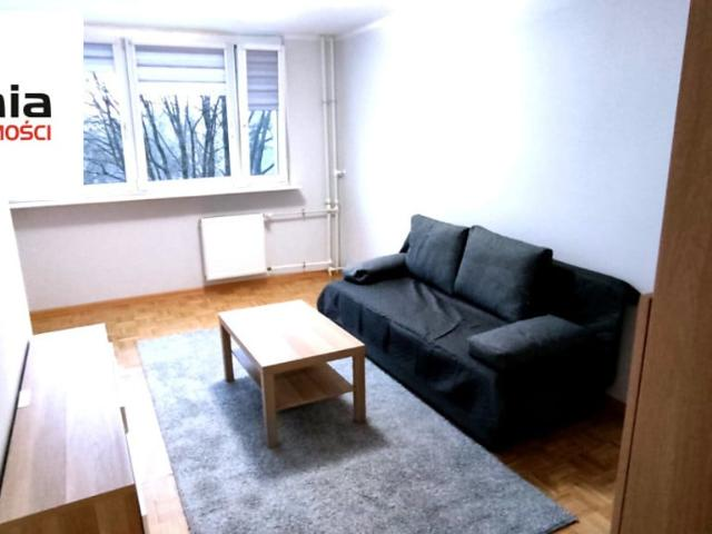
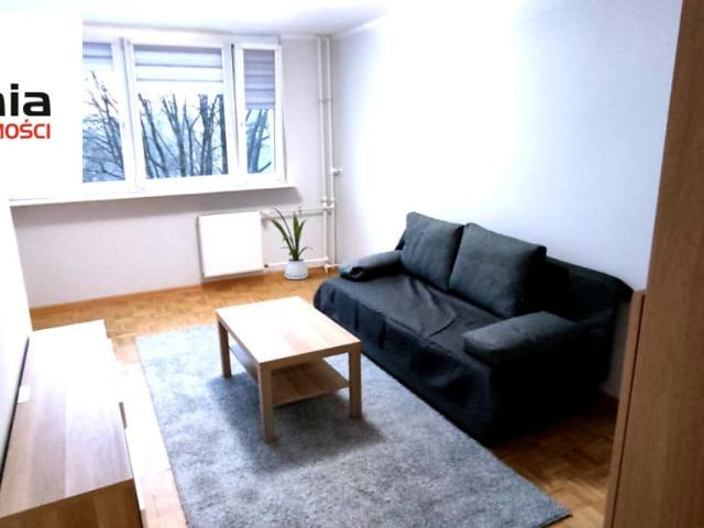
+ house plant [270,207,315,280]
